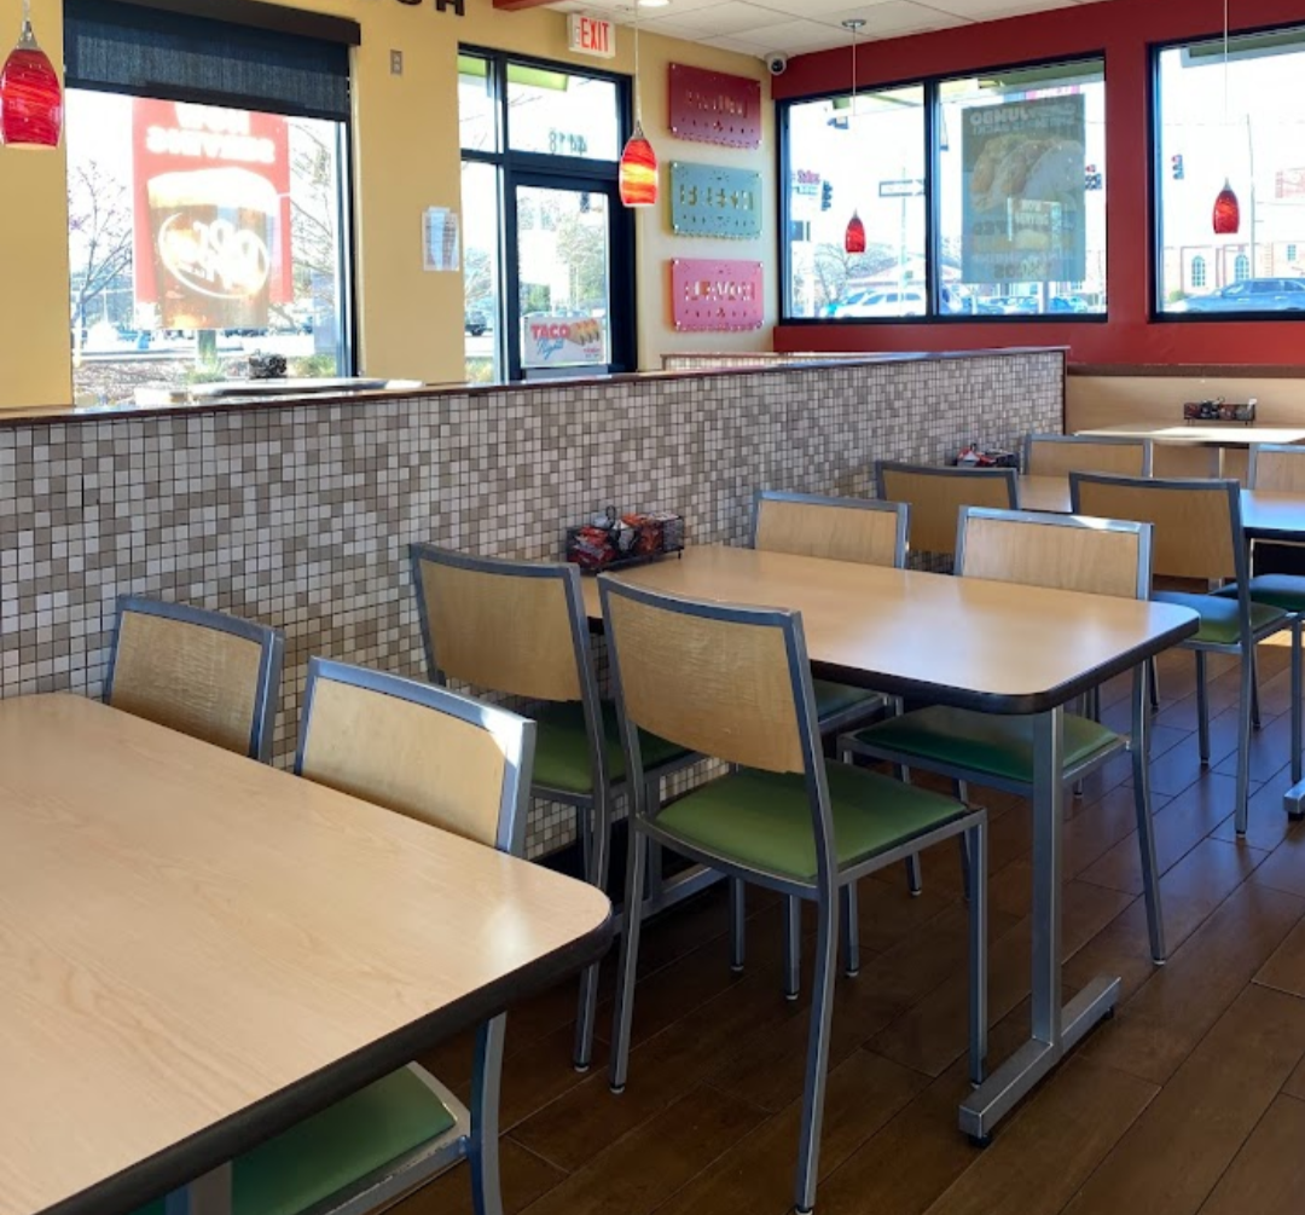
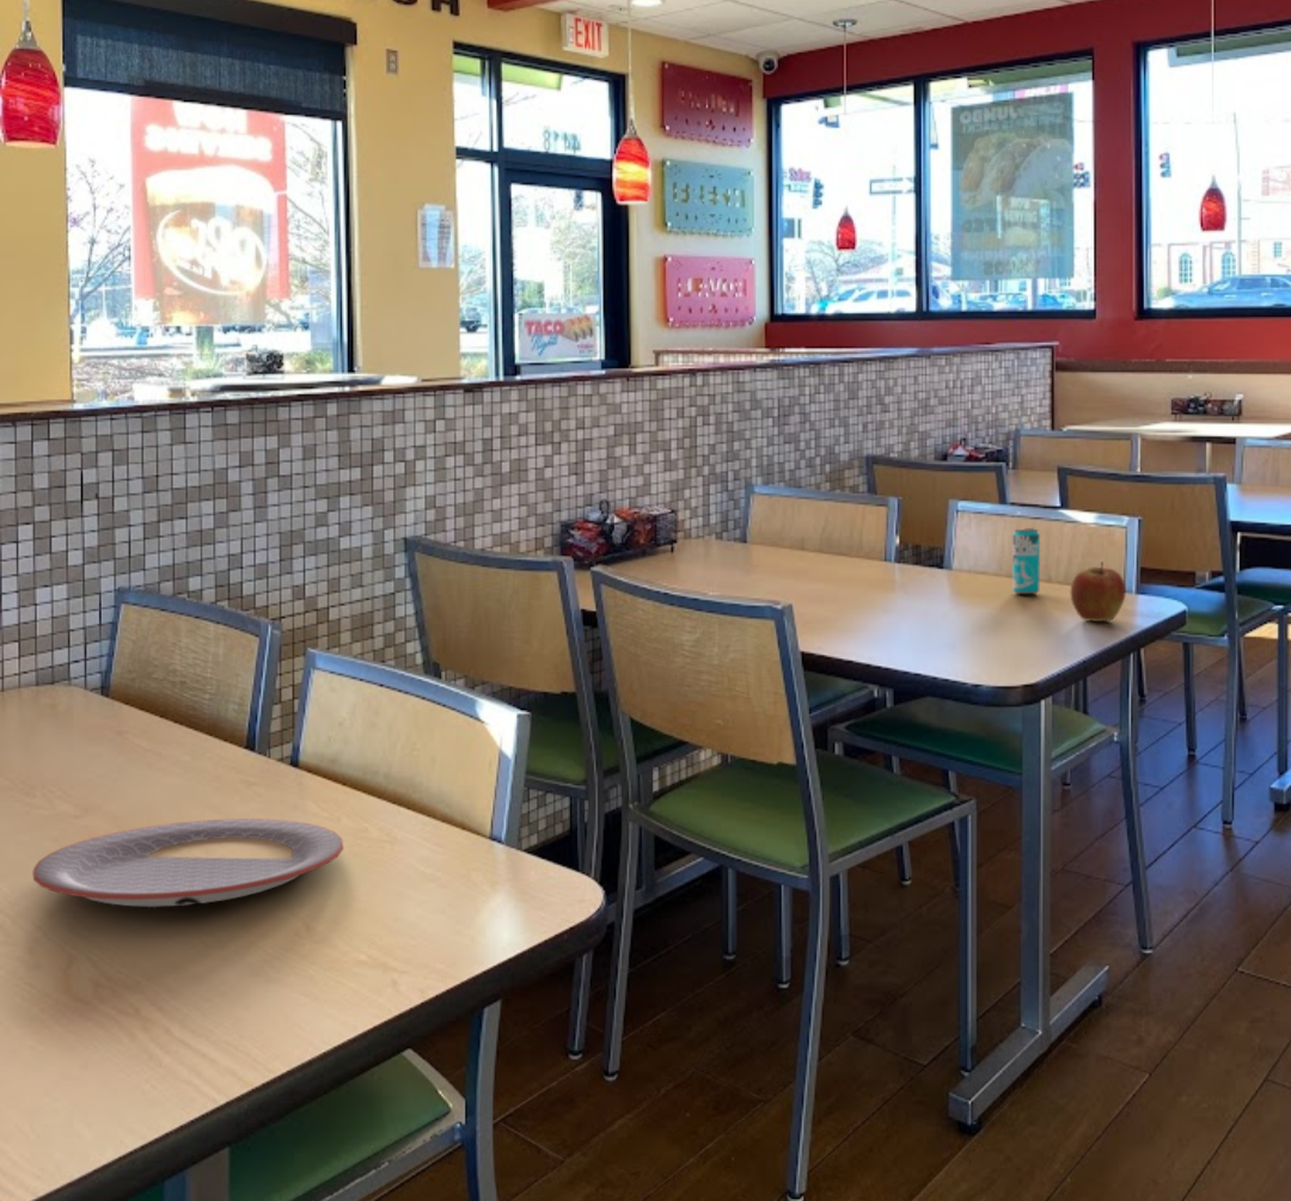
+ plate [31,817,344,908]
+ beverage can [1012,527,1041,595]
+ apple [1070,560,1127,623]
